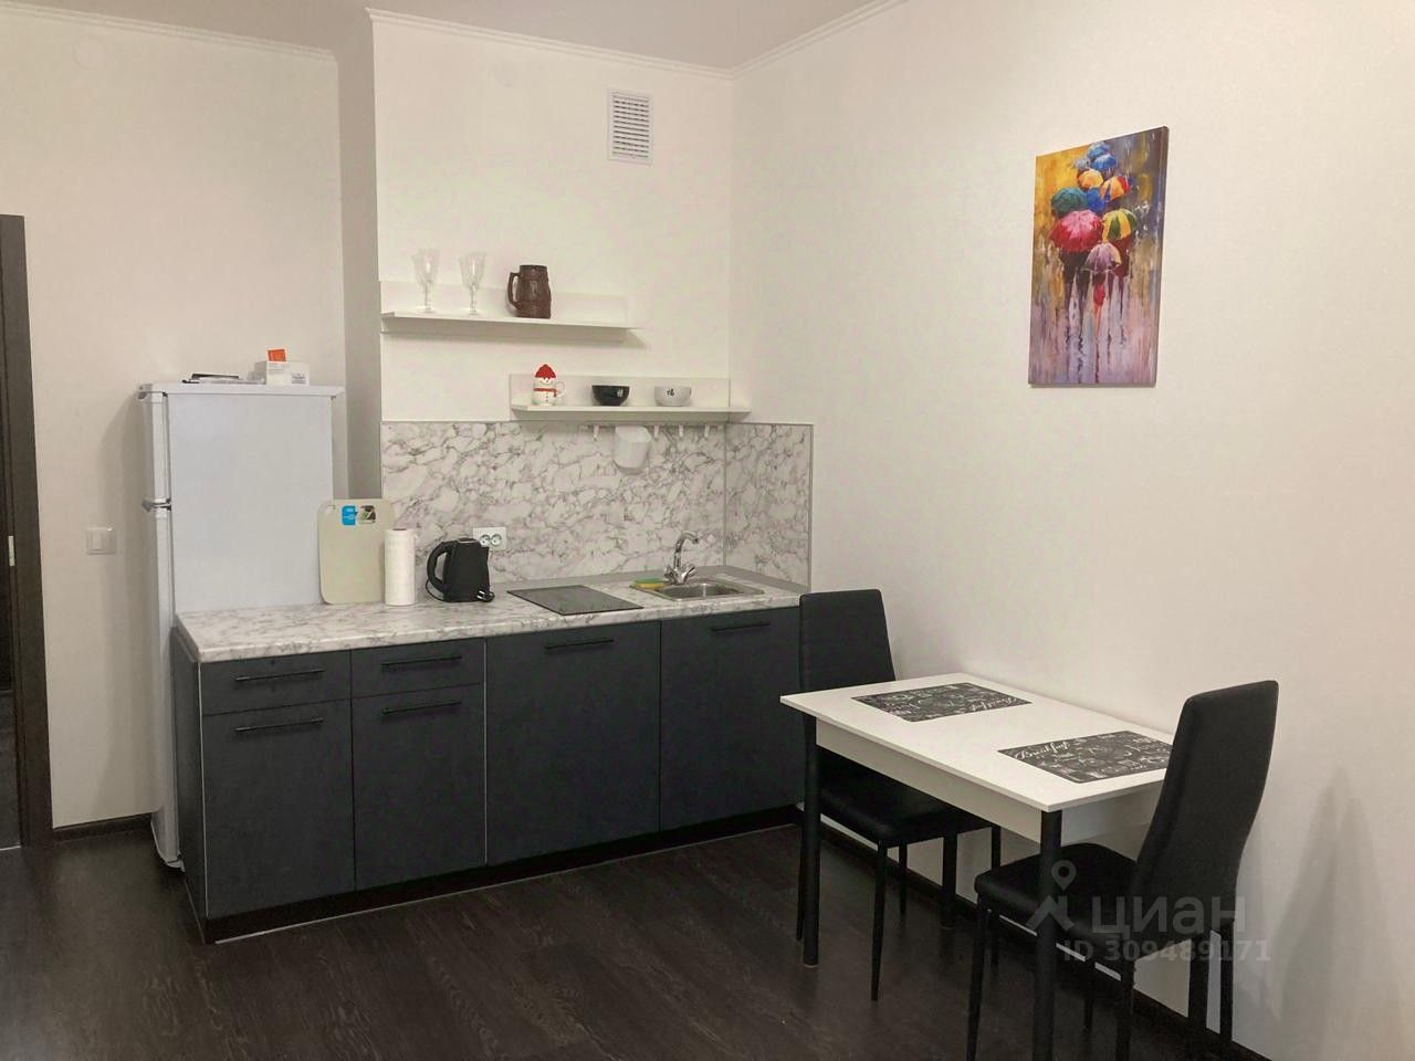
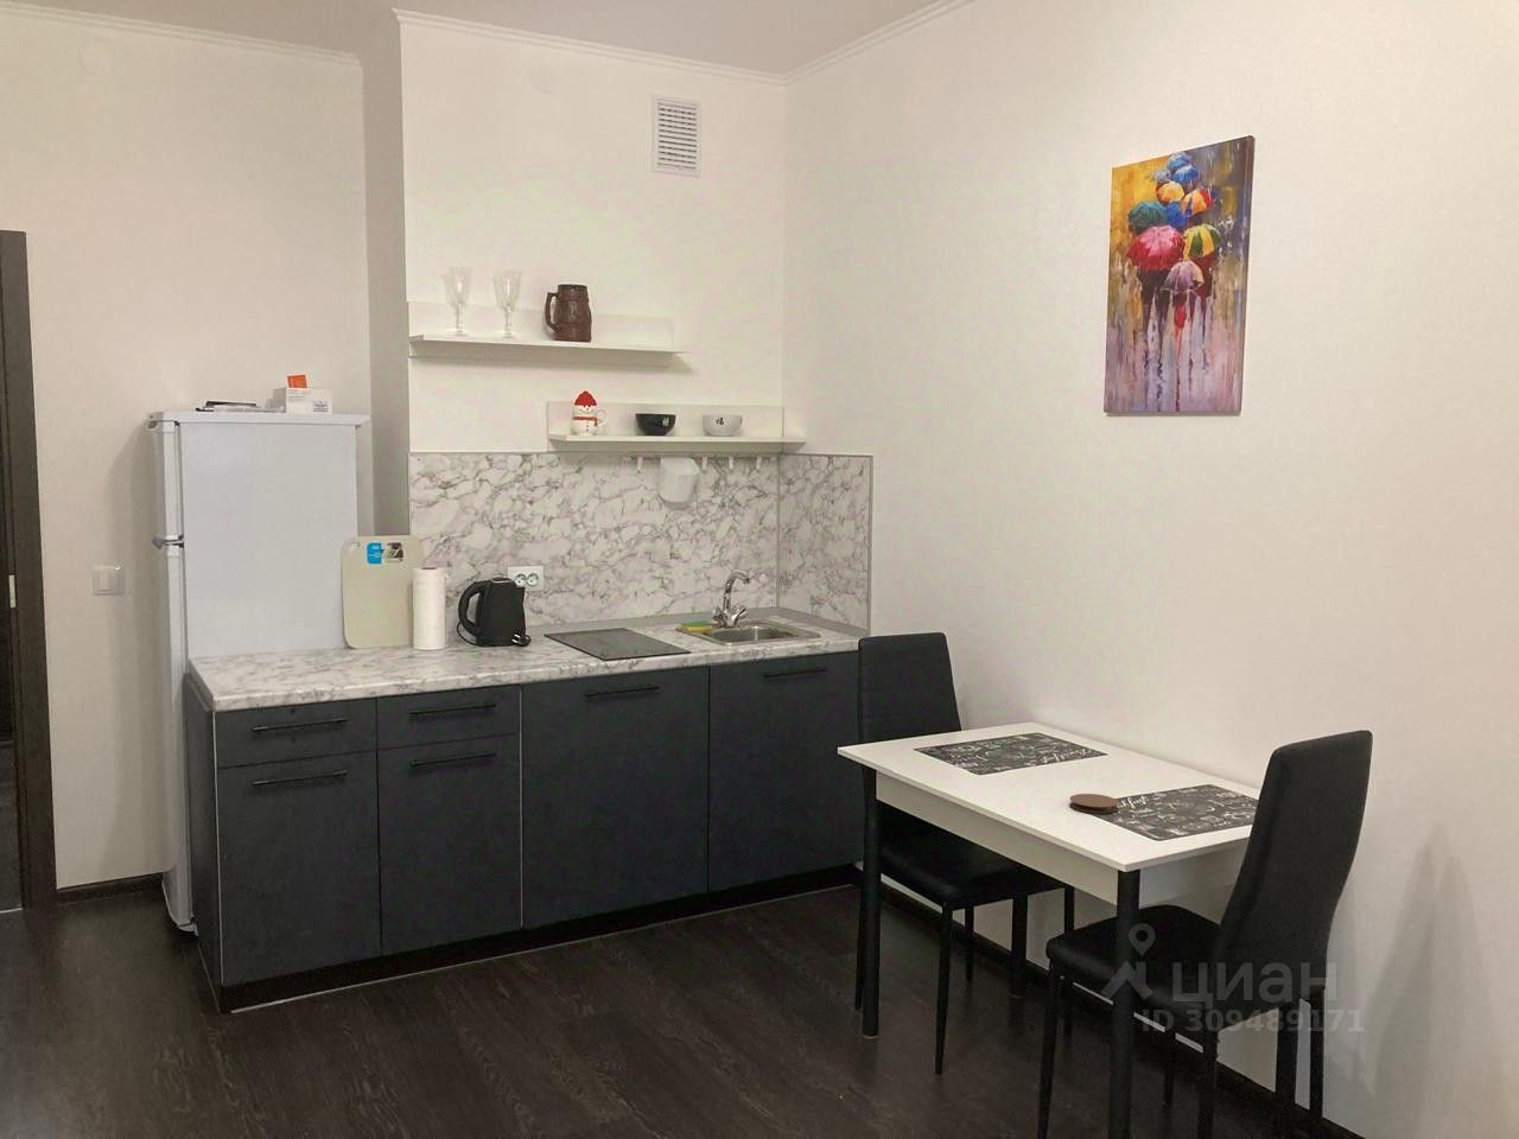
+ coaster [1068,792,1120,814]
